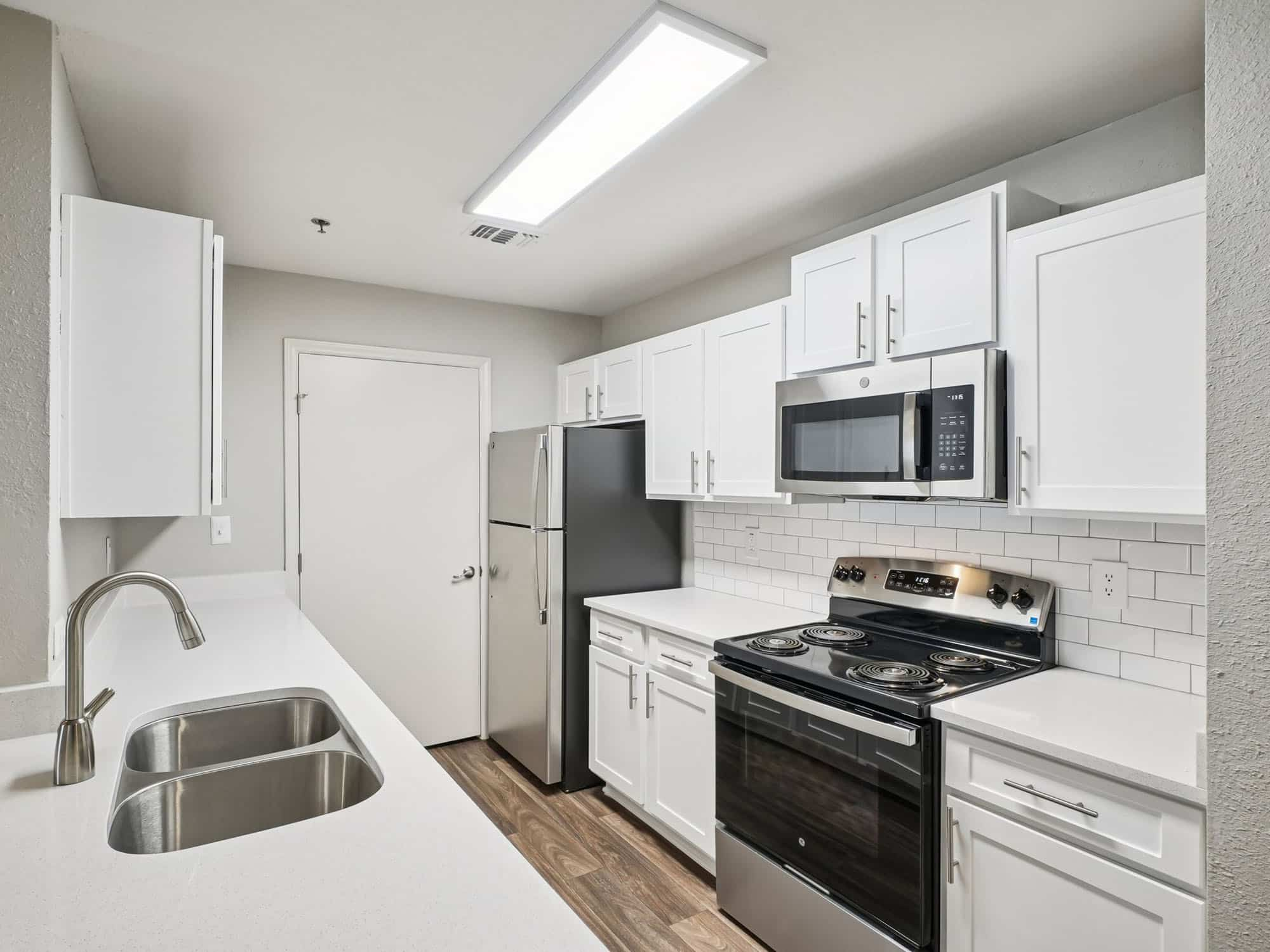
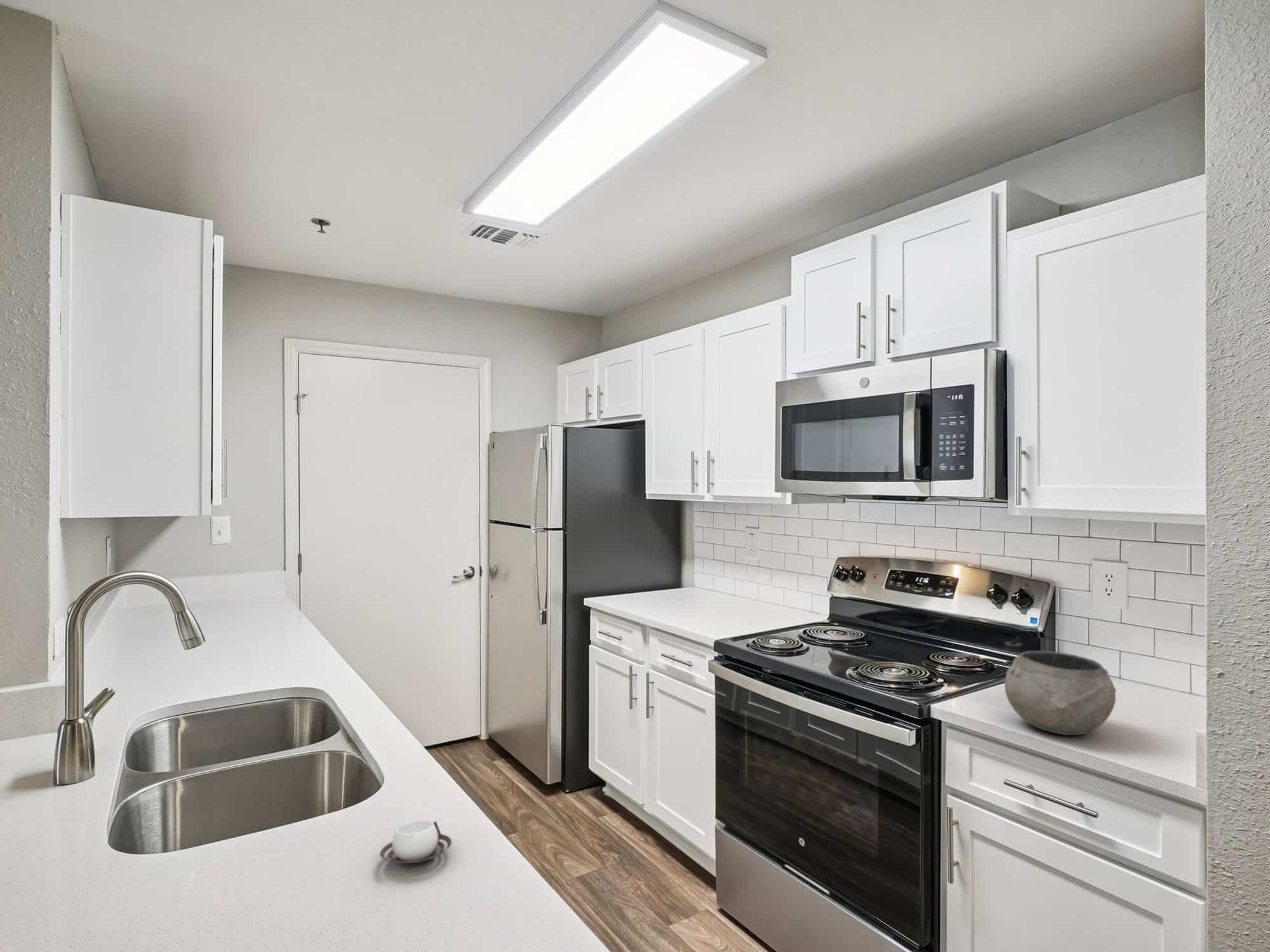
+ cup [379,819,453,864]
+ bowl [1004,651,1117,736]
